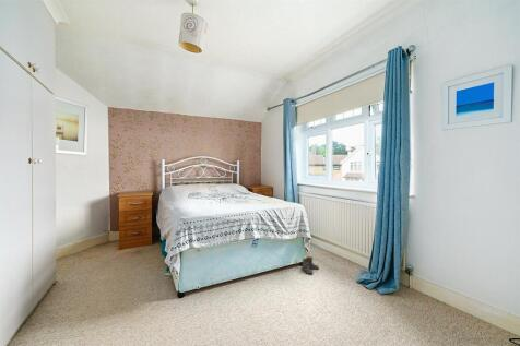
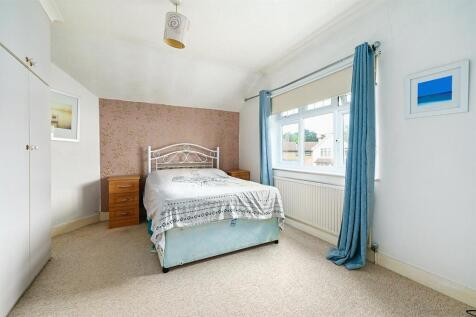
- boots [300,255,320,275]
